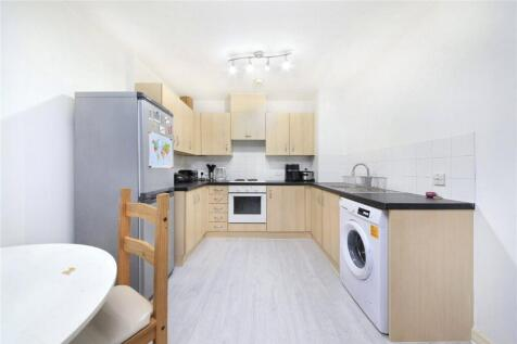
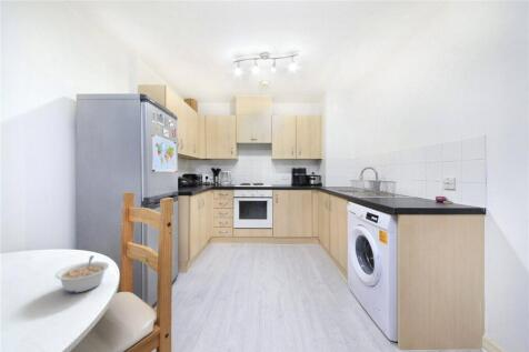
+ legume [54,254,110,294]
